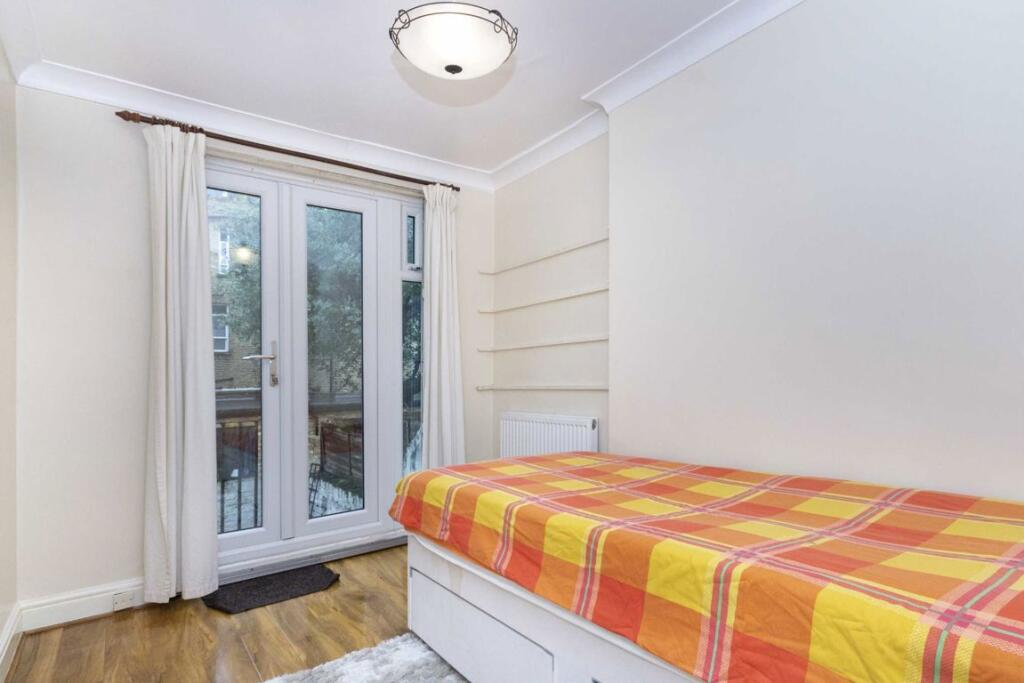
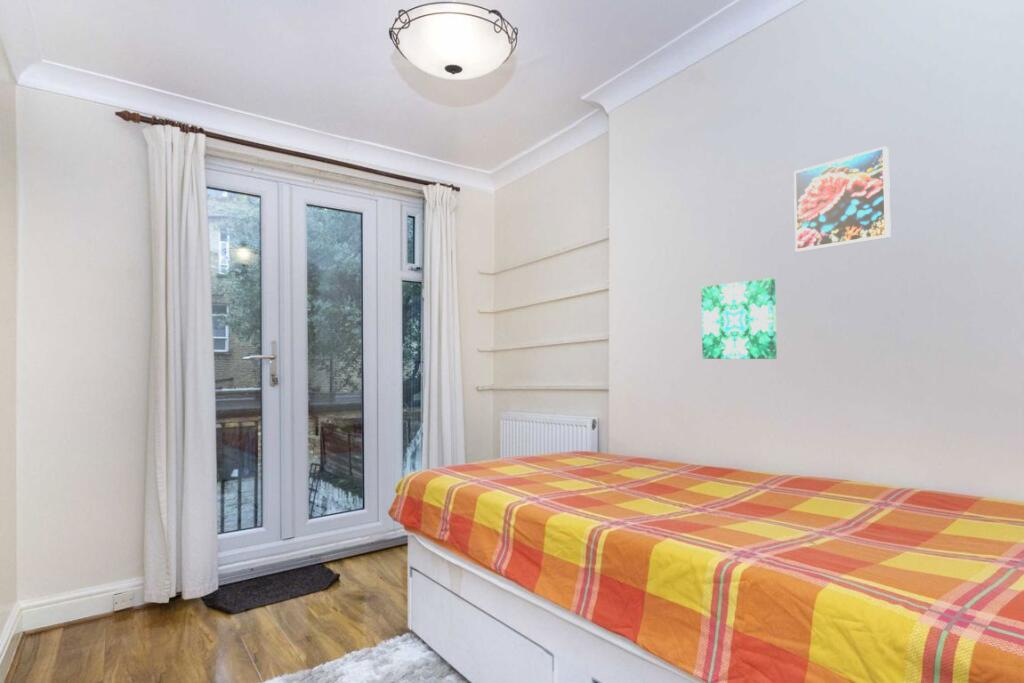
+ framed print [793,145,892,253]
+ wall art [700,277,778,360]
